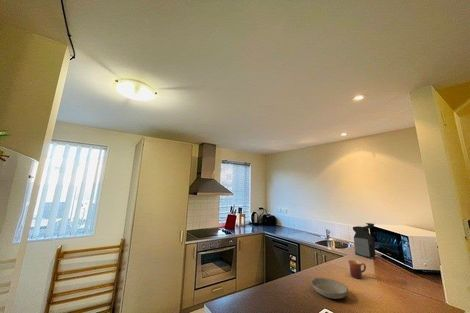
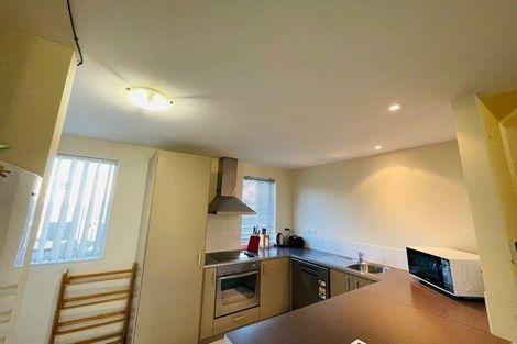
- bowl [310,277,349,300]
- mug [347,259,367,280]
- coffee maker [352,222,377,260]
